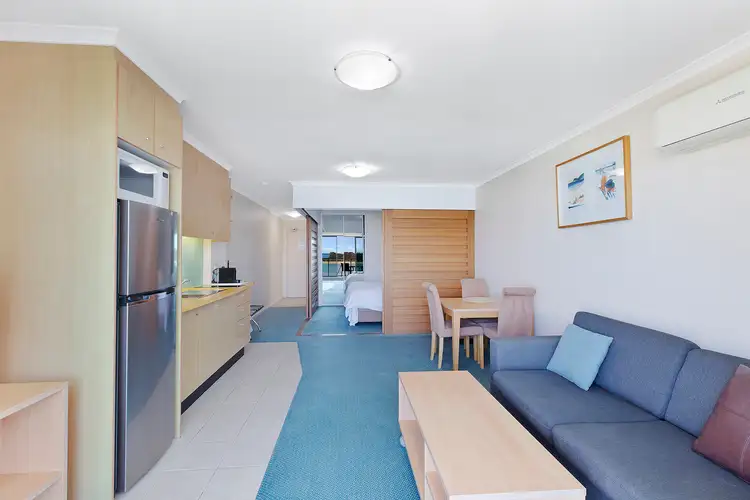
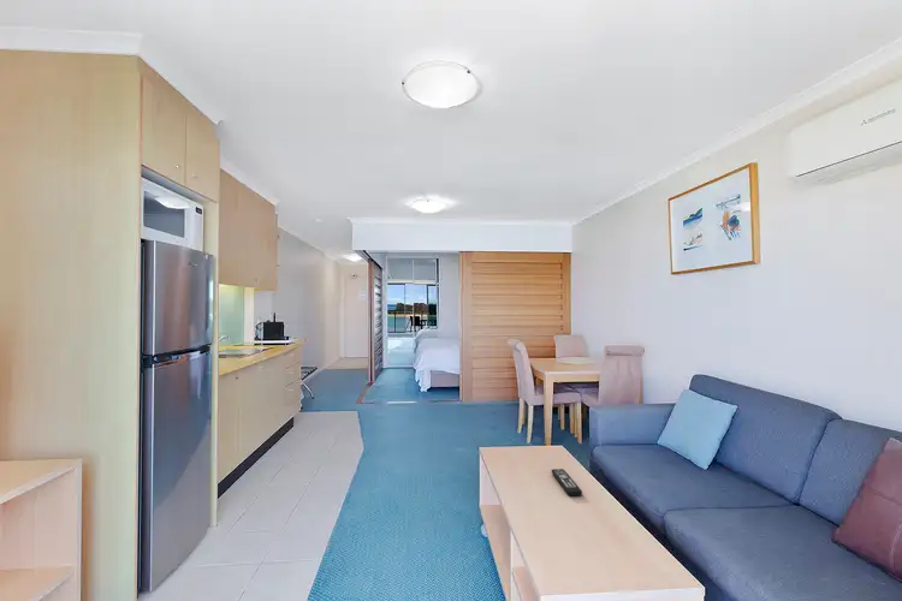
+ remote control [551,468,583,498]
